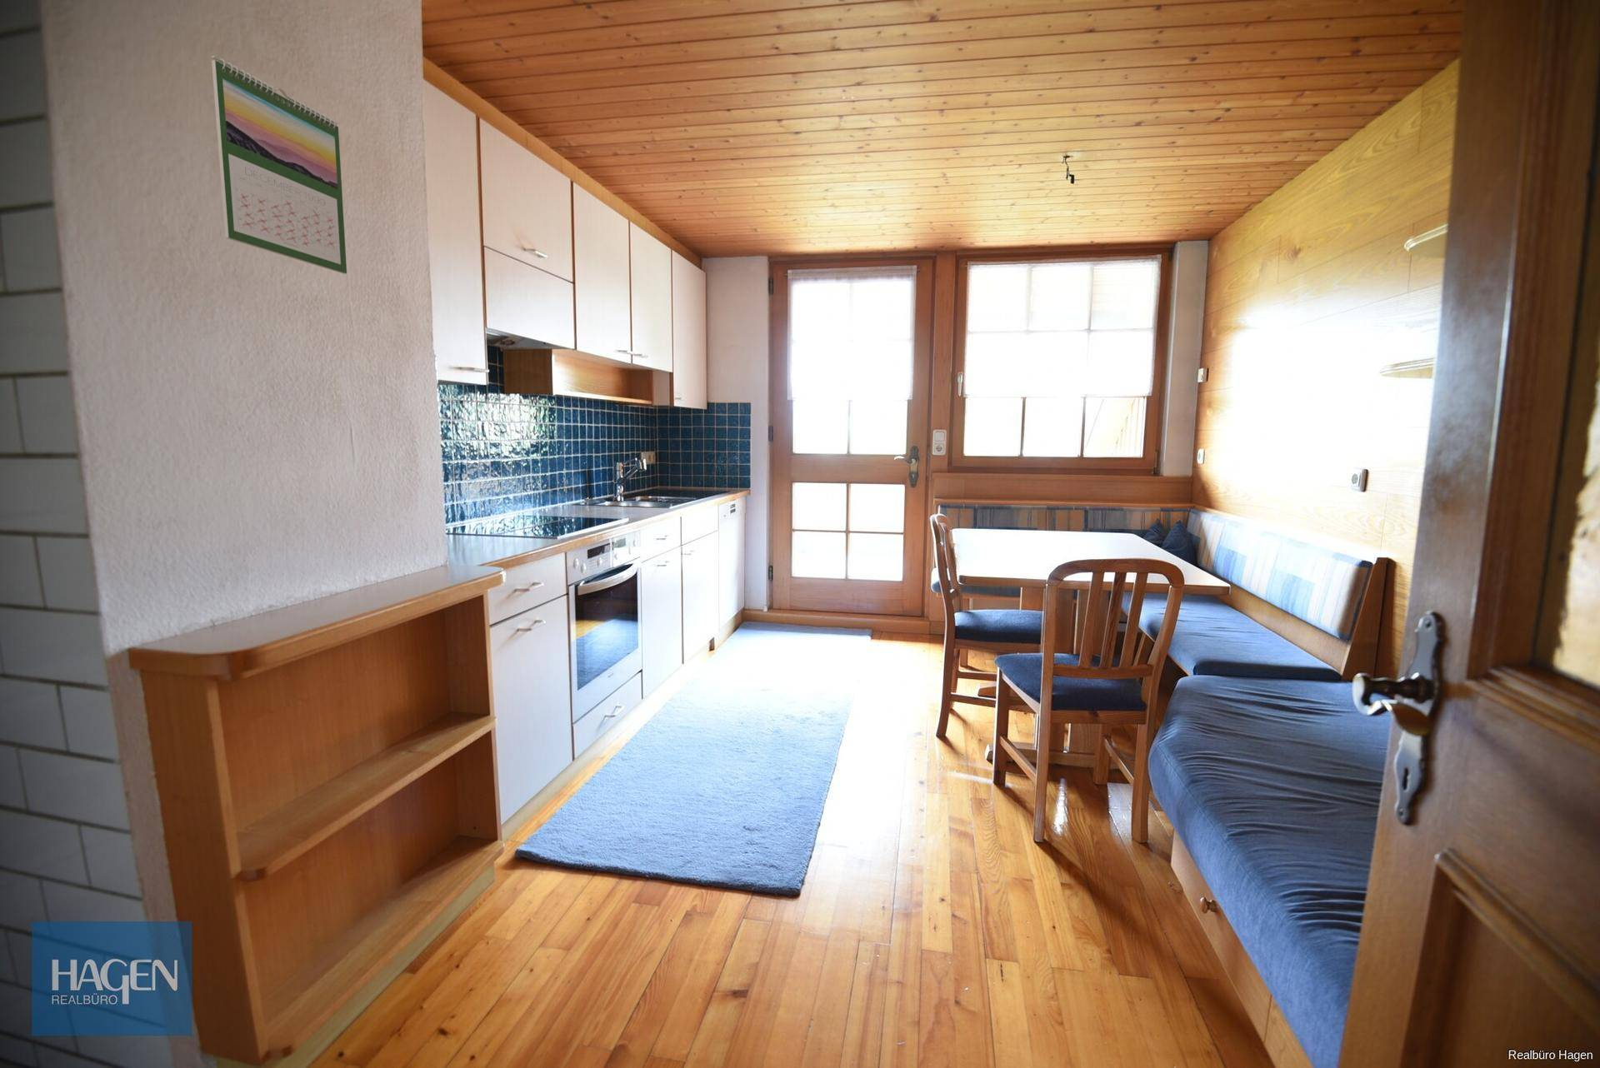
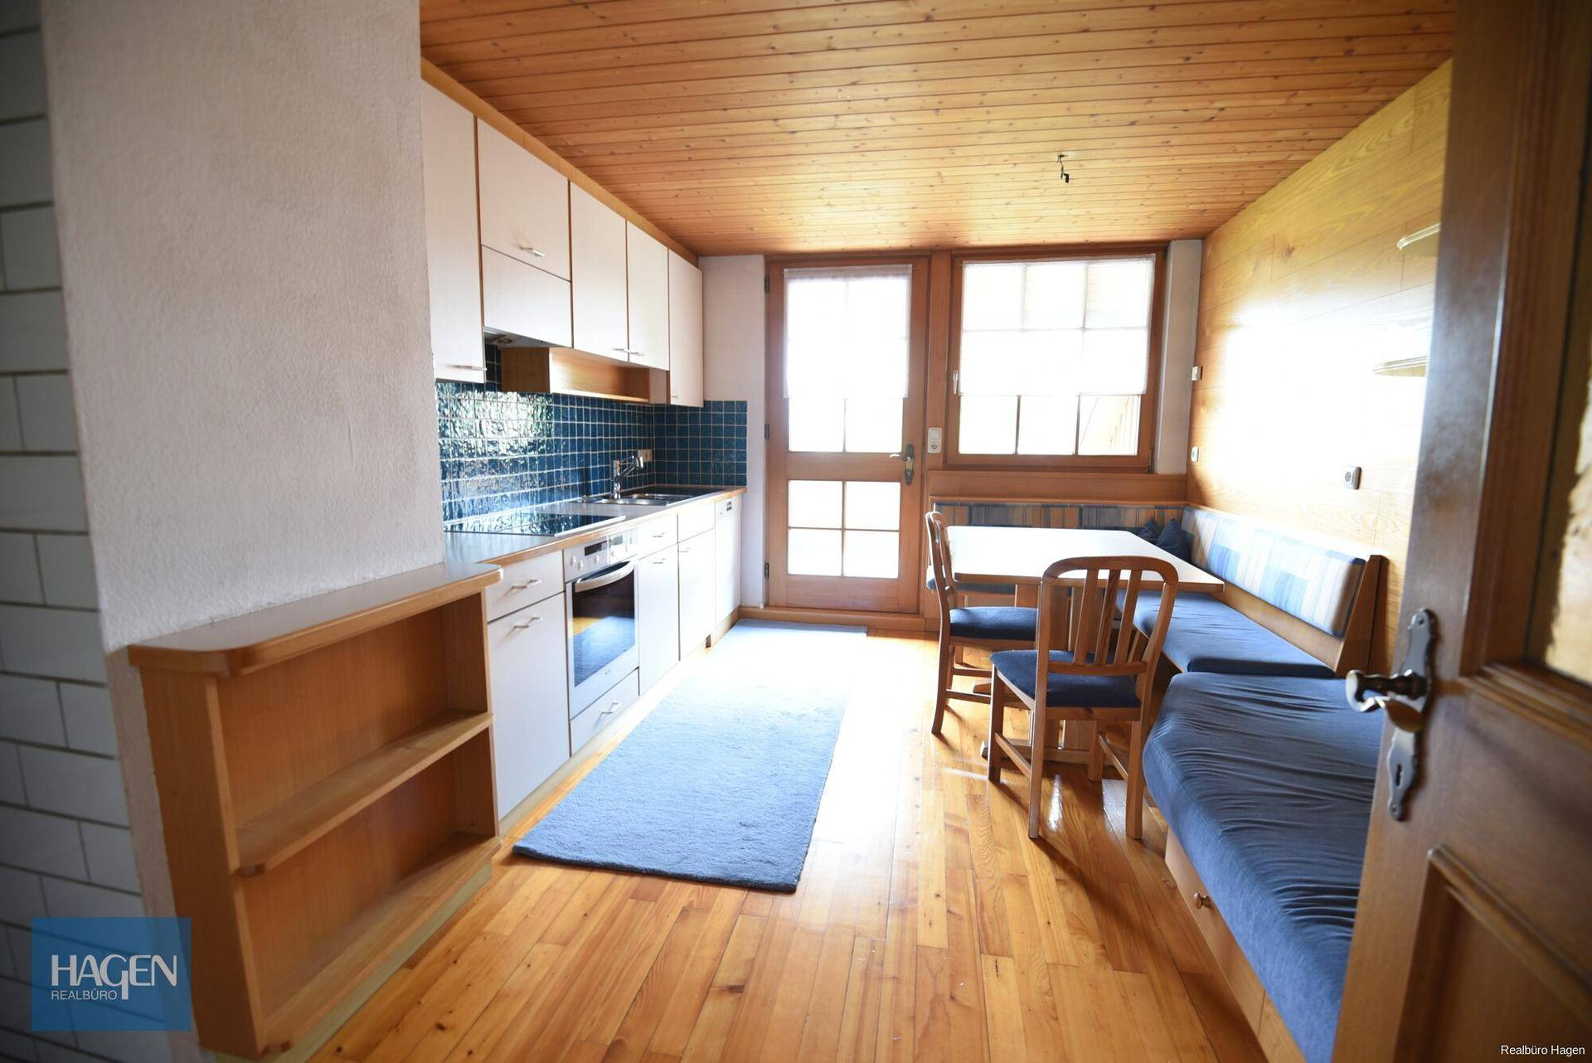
- calendar [211,55,347,275]
